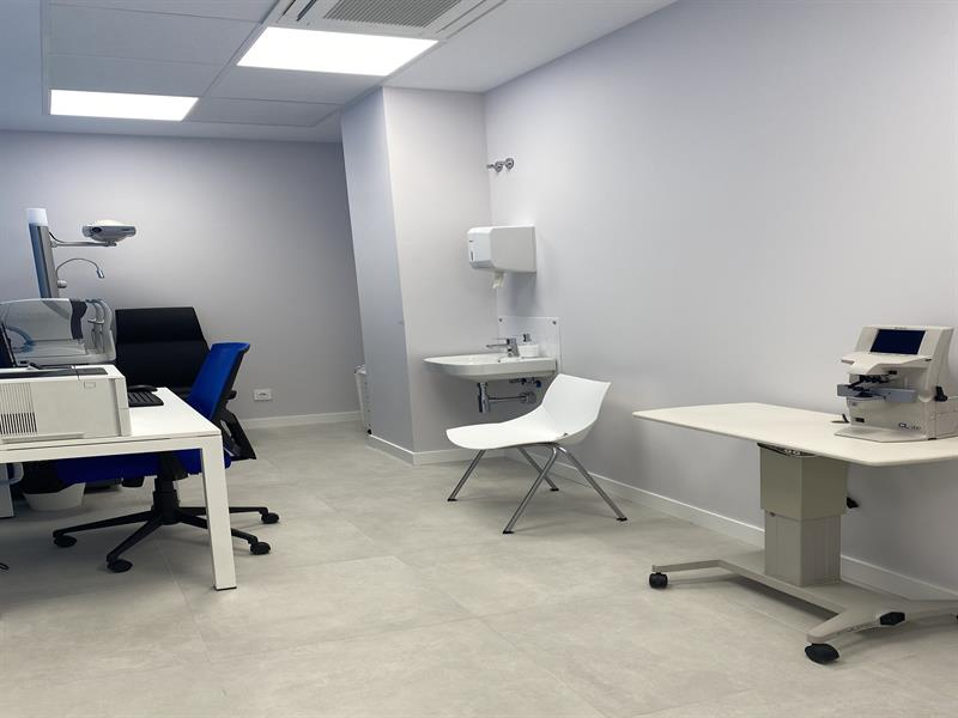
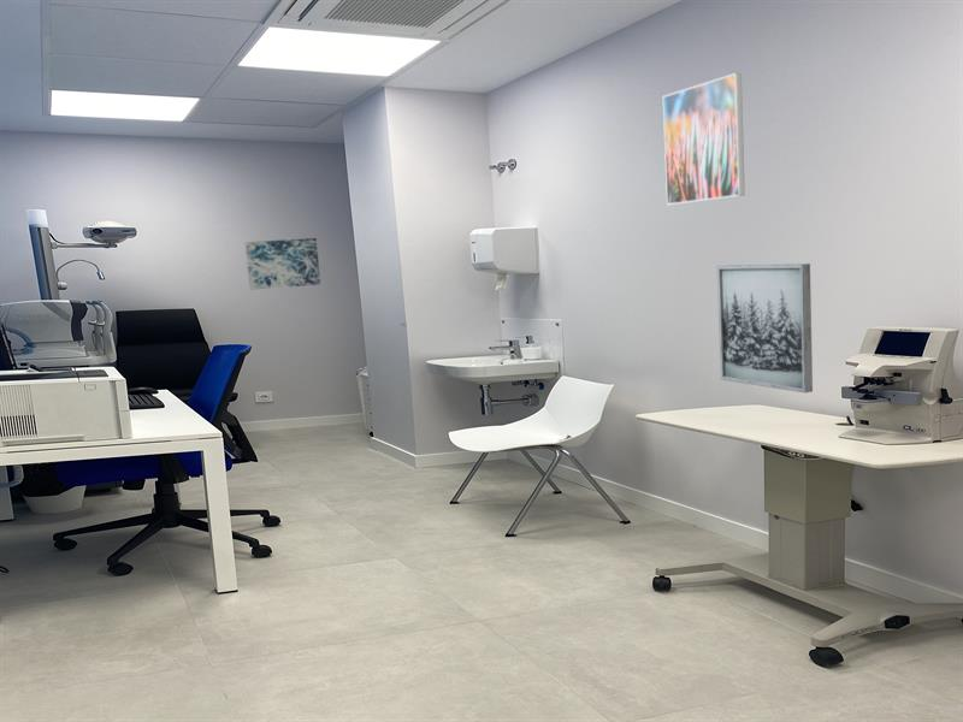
+ wall art [716,262,814,393]
+ wall art [244,237,321,291]
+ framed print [662,72,746,206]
